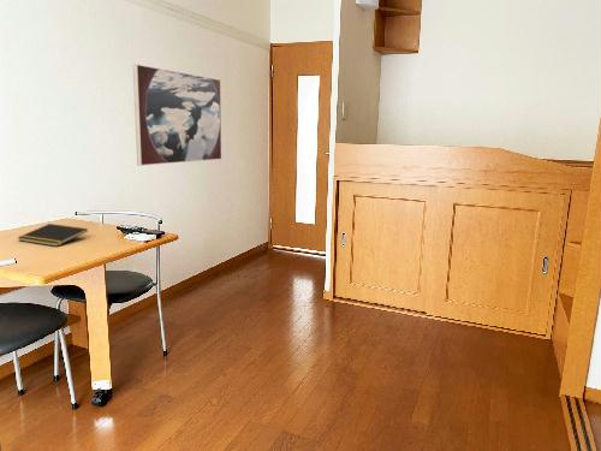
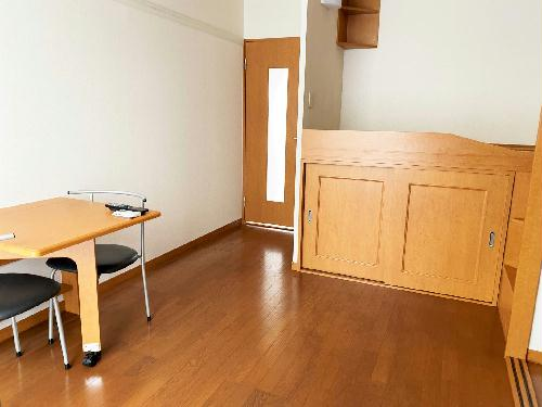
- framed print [132,63,222,167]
- notepad [17,222,89,248]
